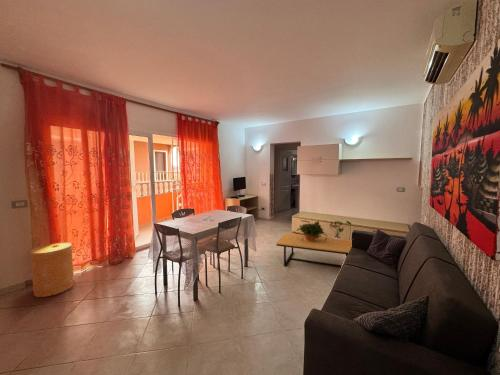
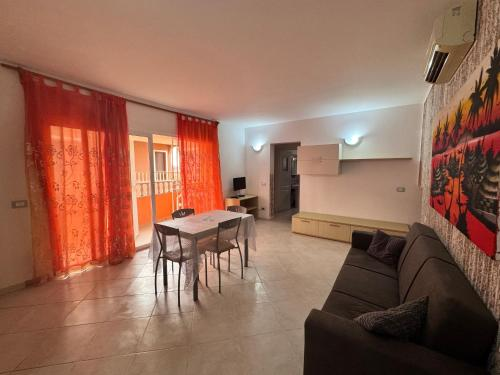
- house plant [329,220,352,239]
- coffee table [275,232,353,268]
- basket [29,242,75,298]
- potted plant [296,220,328,241]
